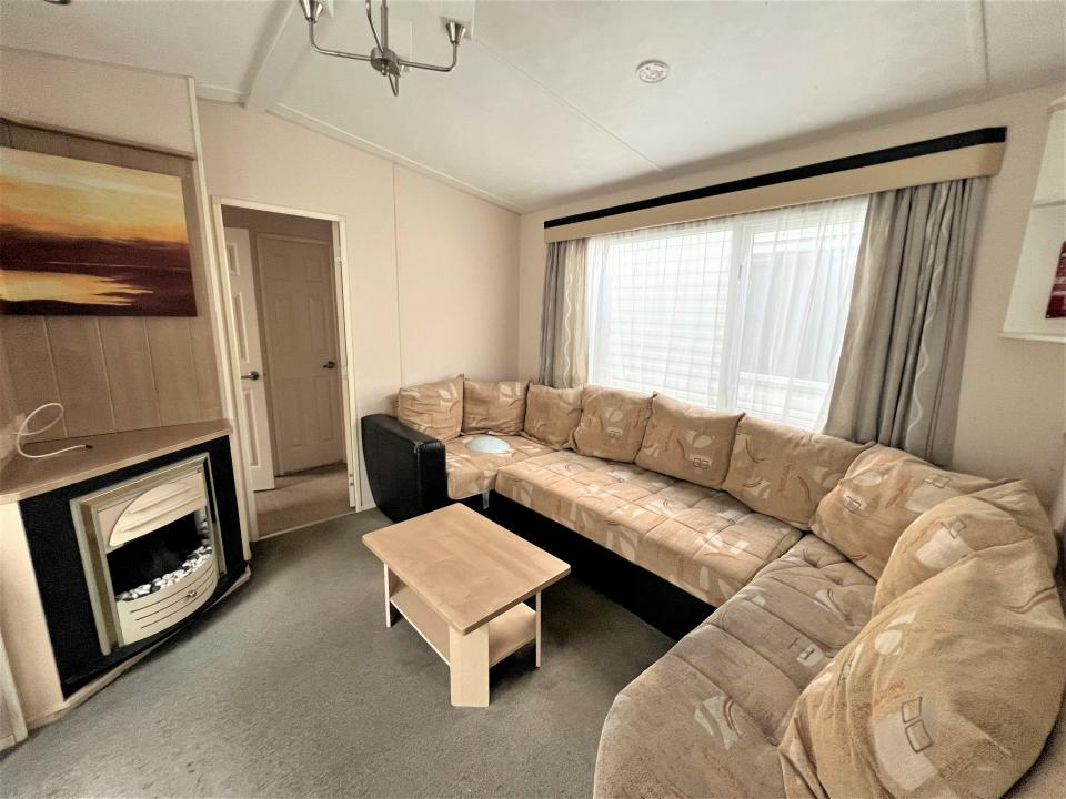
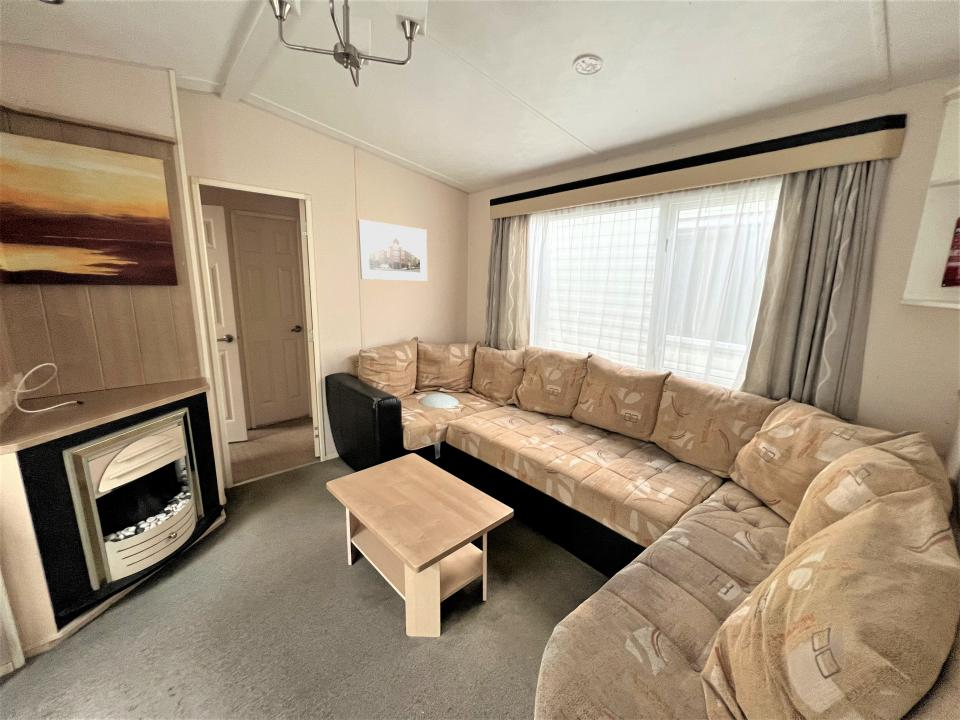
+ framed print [357,218,428,282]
